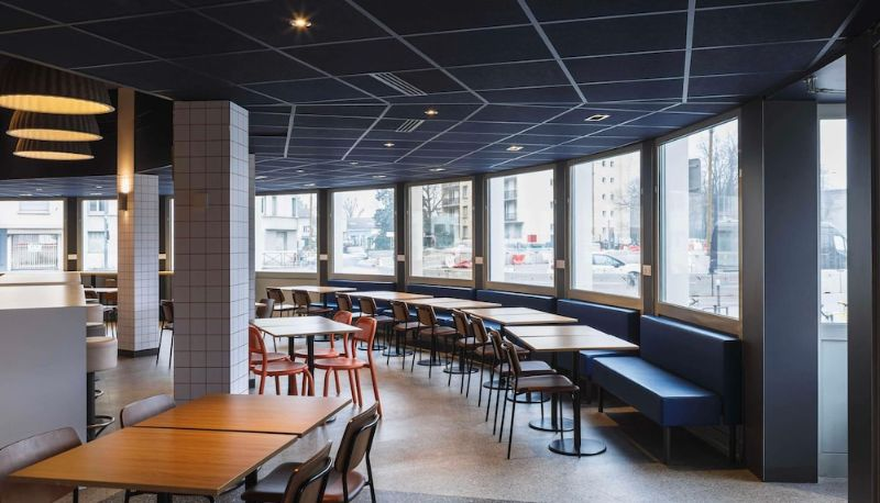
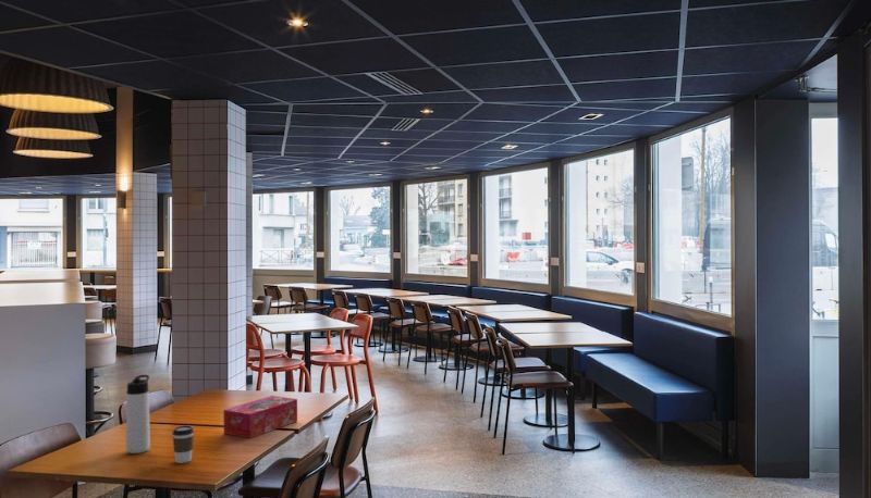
+ coffee cup [171,424,195,464]
+ tissue box [222,395,298,439]
+ thermos bottle [125,374,151,455]
